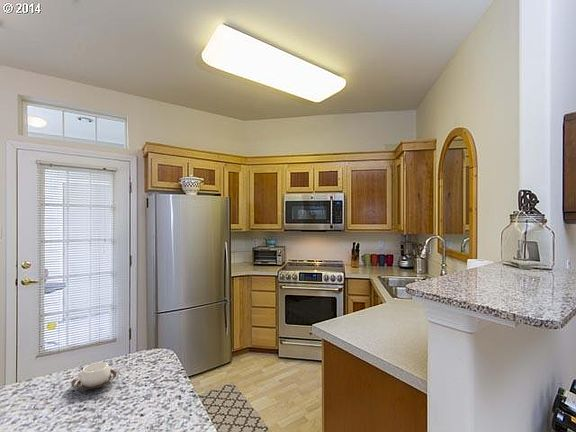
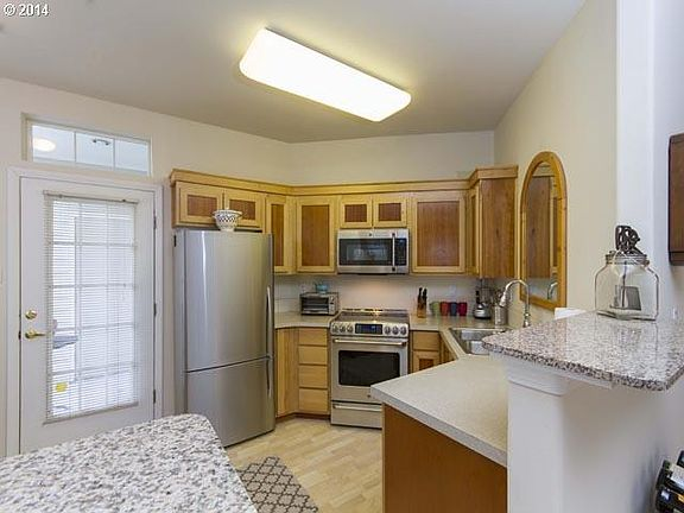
- cup [70,361,117,391]
